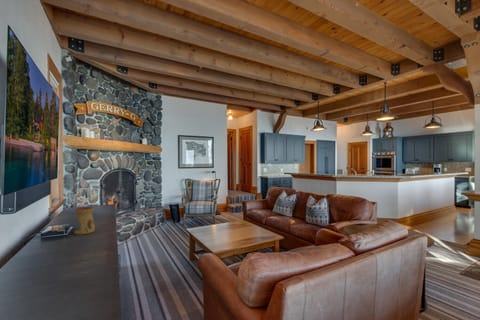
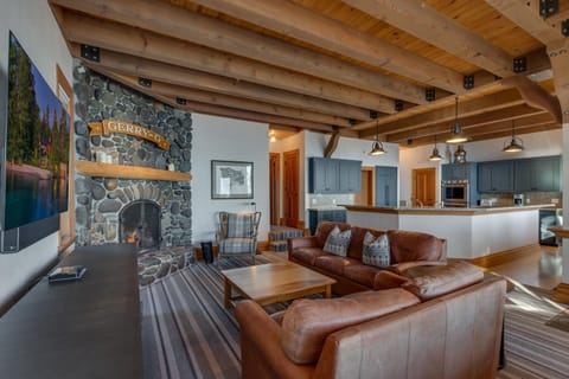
- oil burner [73,206,96,235]
